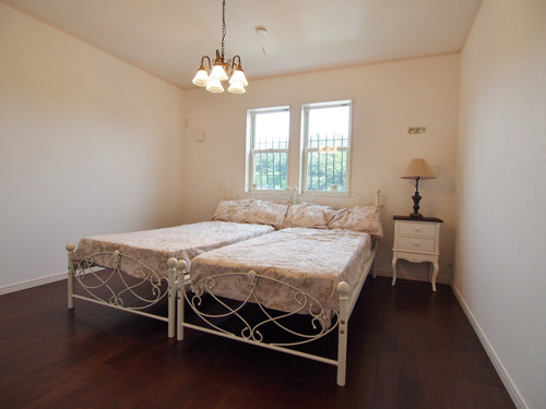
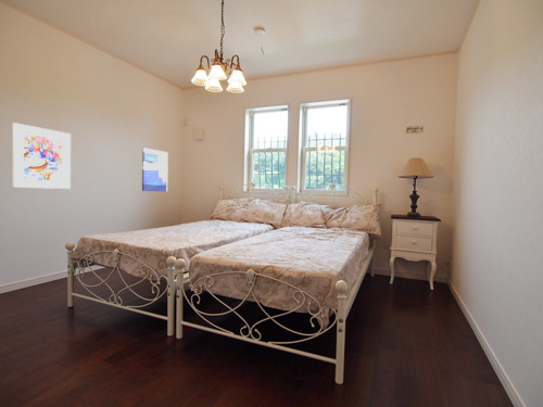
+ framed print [11,122,72,190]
+ wall art [141,147,169,192]
